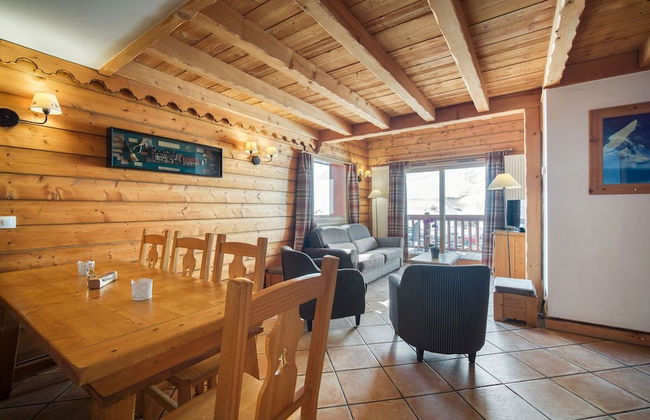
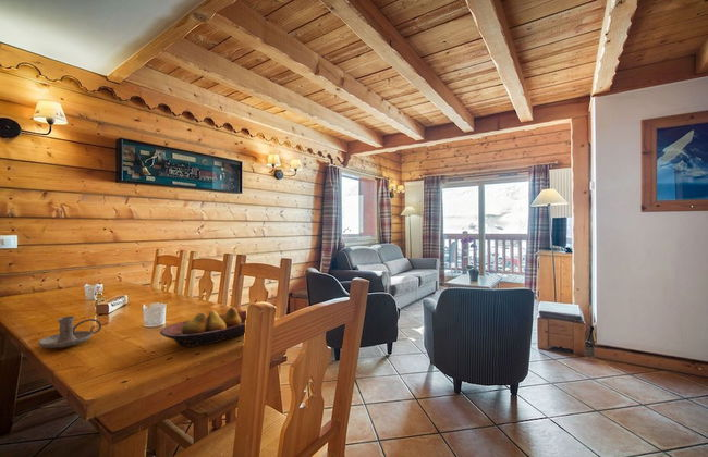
+ candle holder [37,316,102,349]
+ fruit bowl [159,306,247,348]
